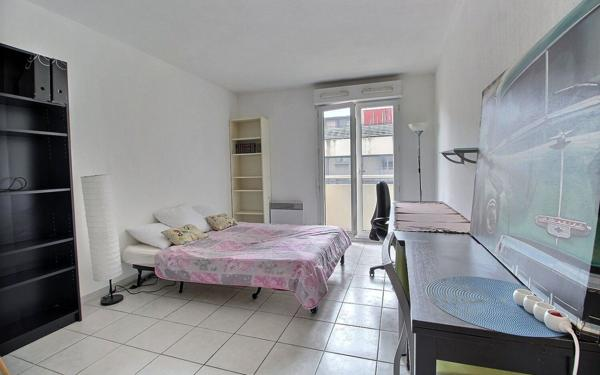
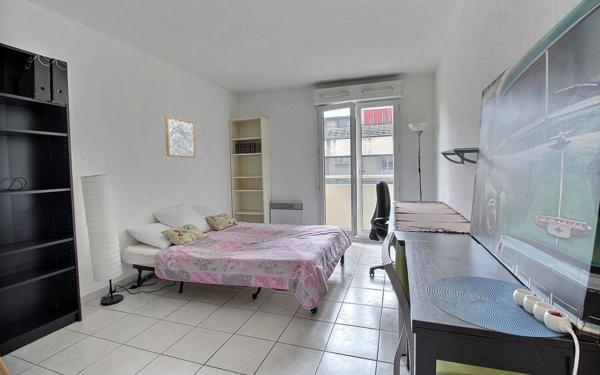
+ wall art [164,115,196,159]
